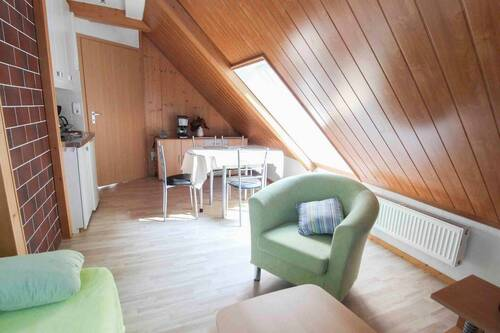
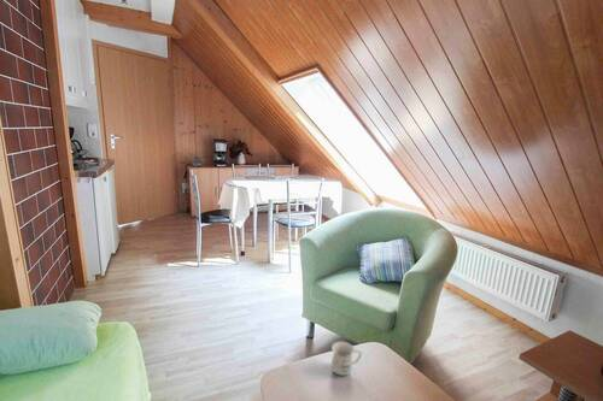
+ mug [330,341,363,377]
